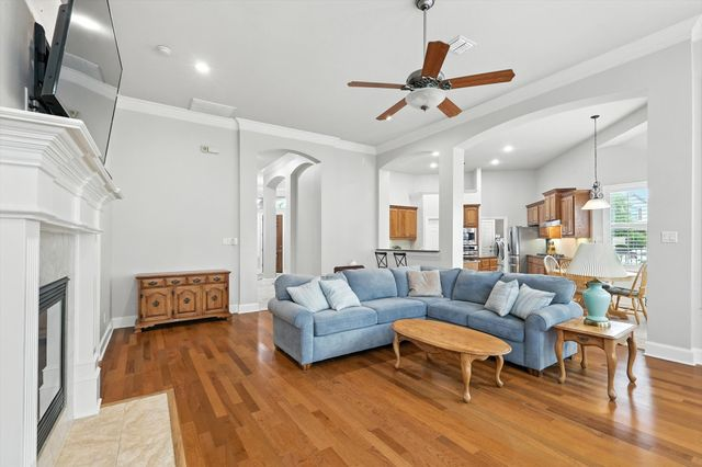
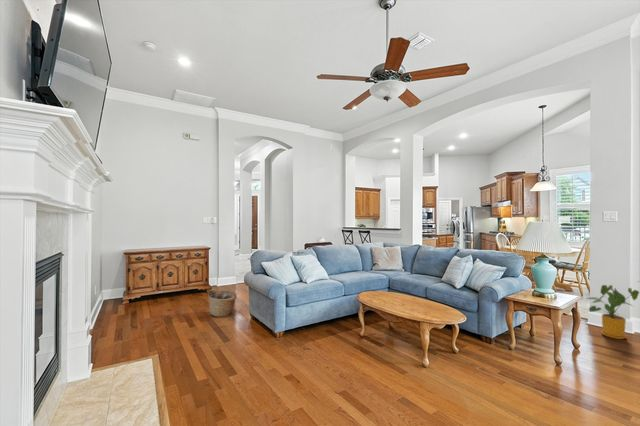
+ basket [207,290,238,318]
+ house plant [586,284,640,340]
